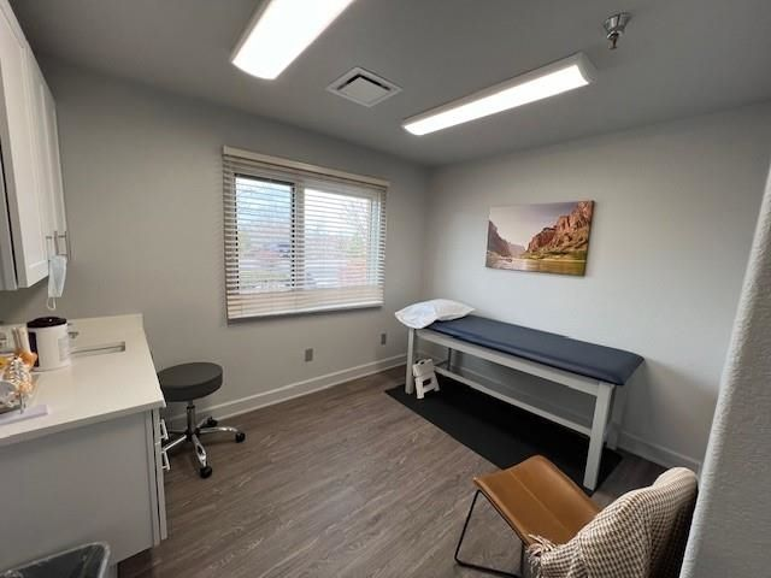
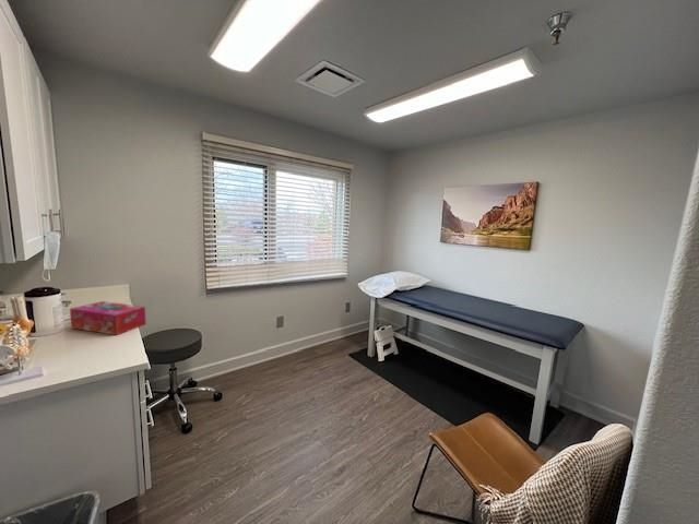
+ tissue box [69,300,147,336]
